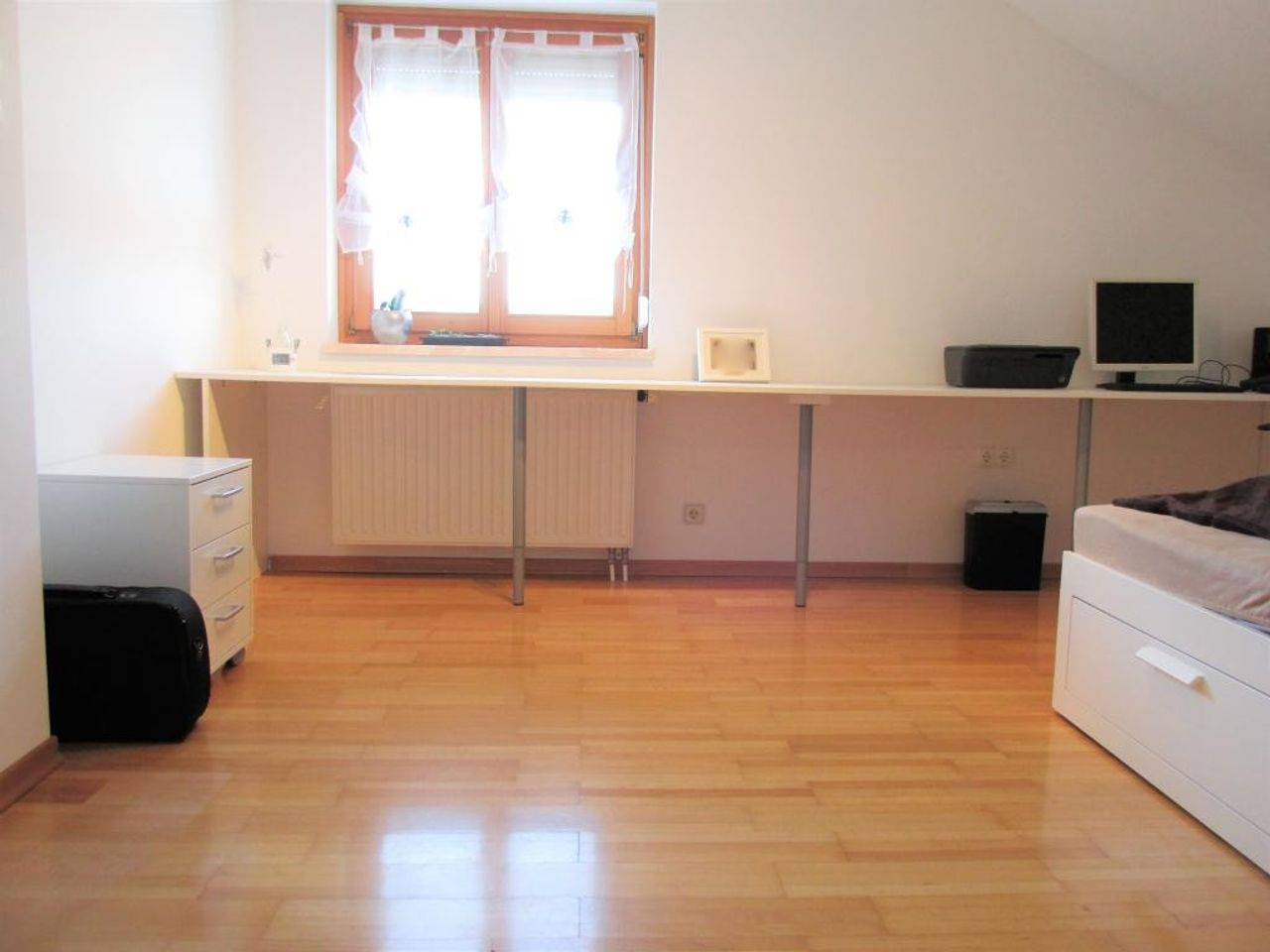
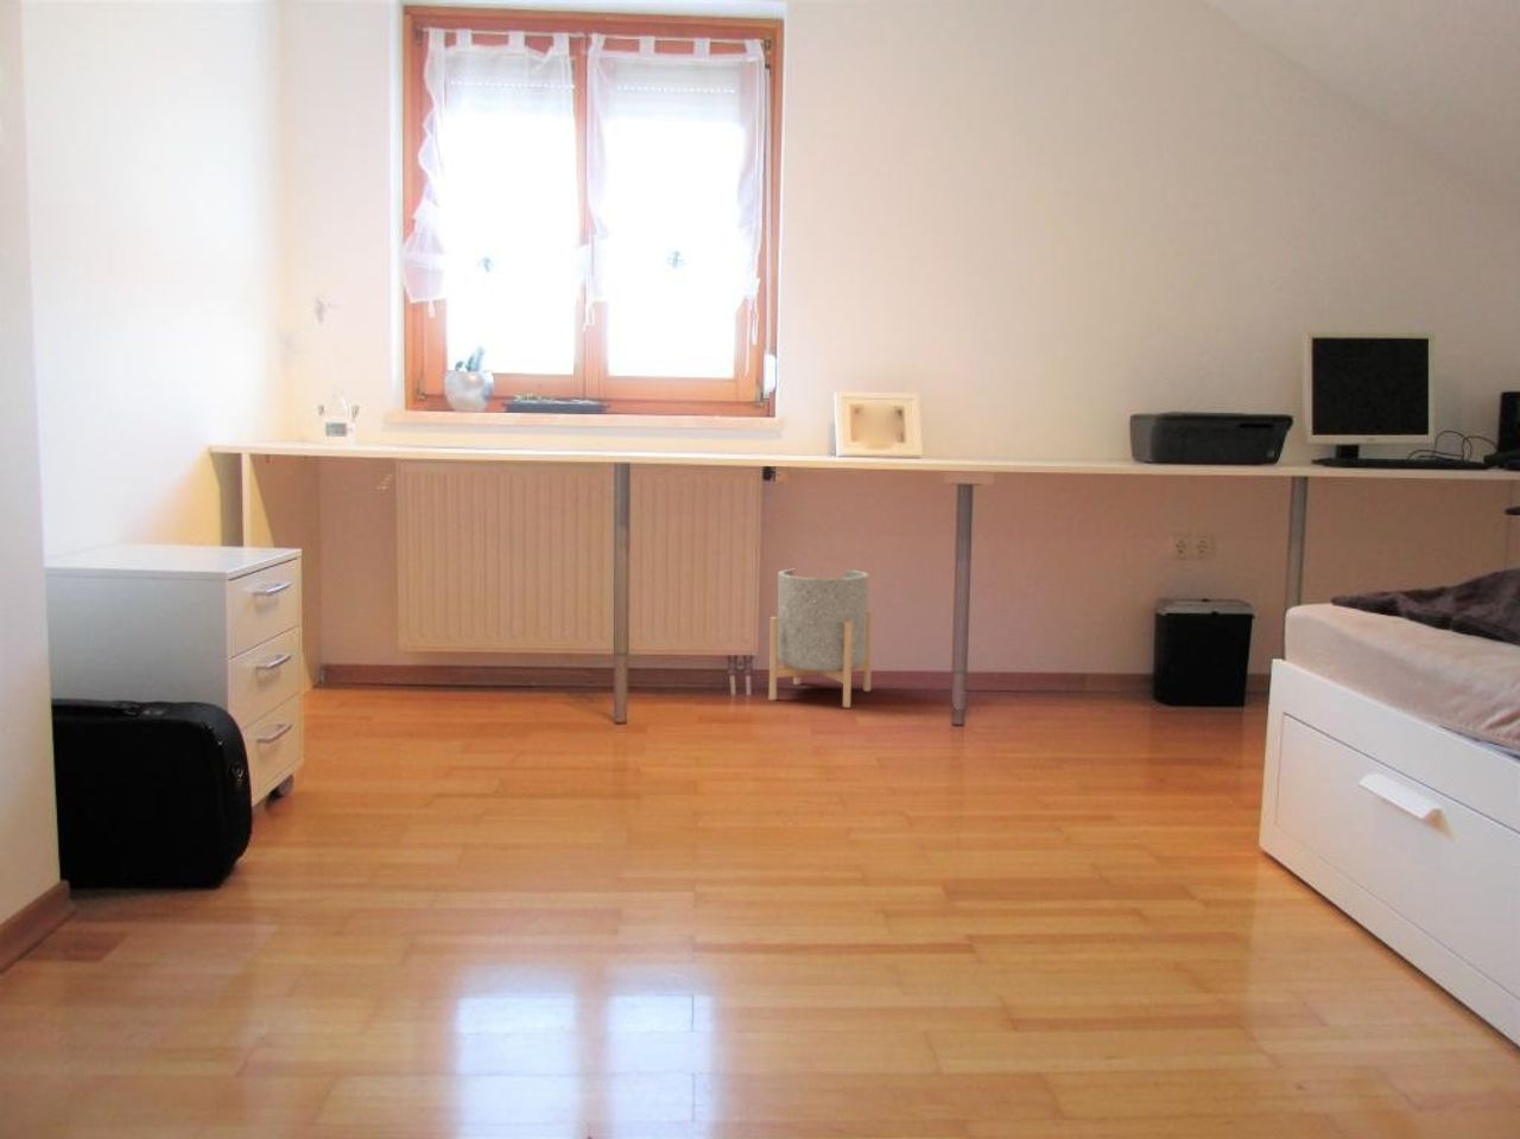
+ planter [768,568,874,708]
